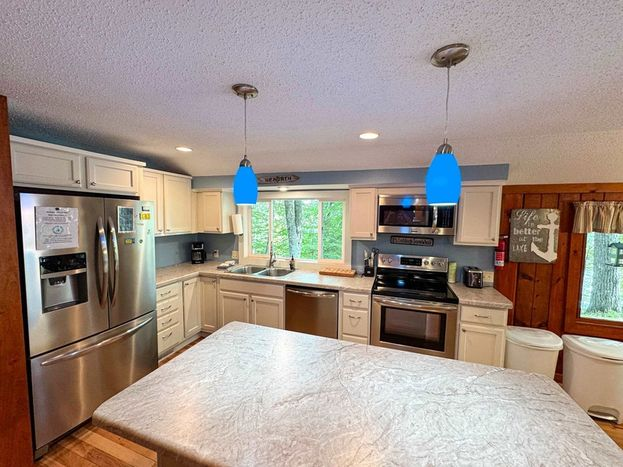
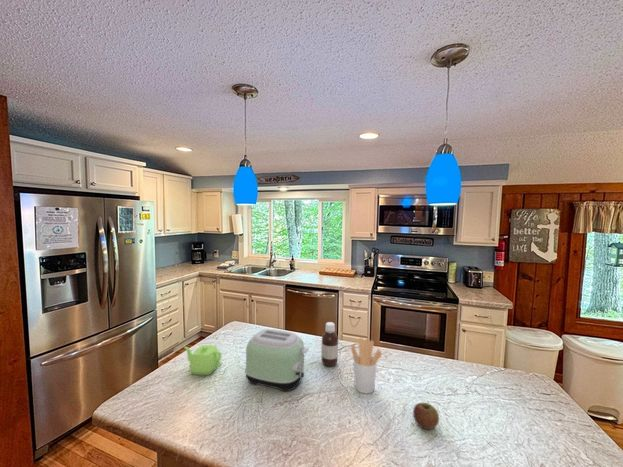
+ bottle [321,321,339,367]
+ teapot [183,344,223,376]
+ utensil holder [350,337,383,395]
+ toaster [244,328,310,392]
+ apple [412,402,440,430]
